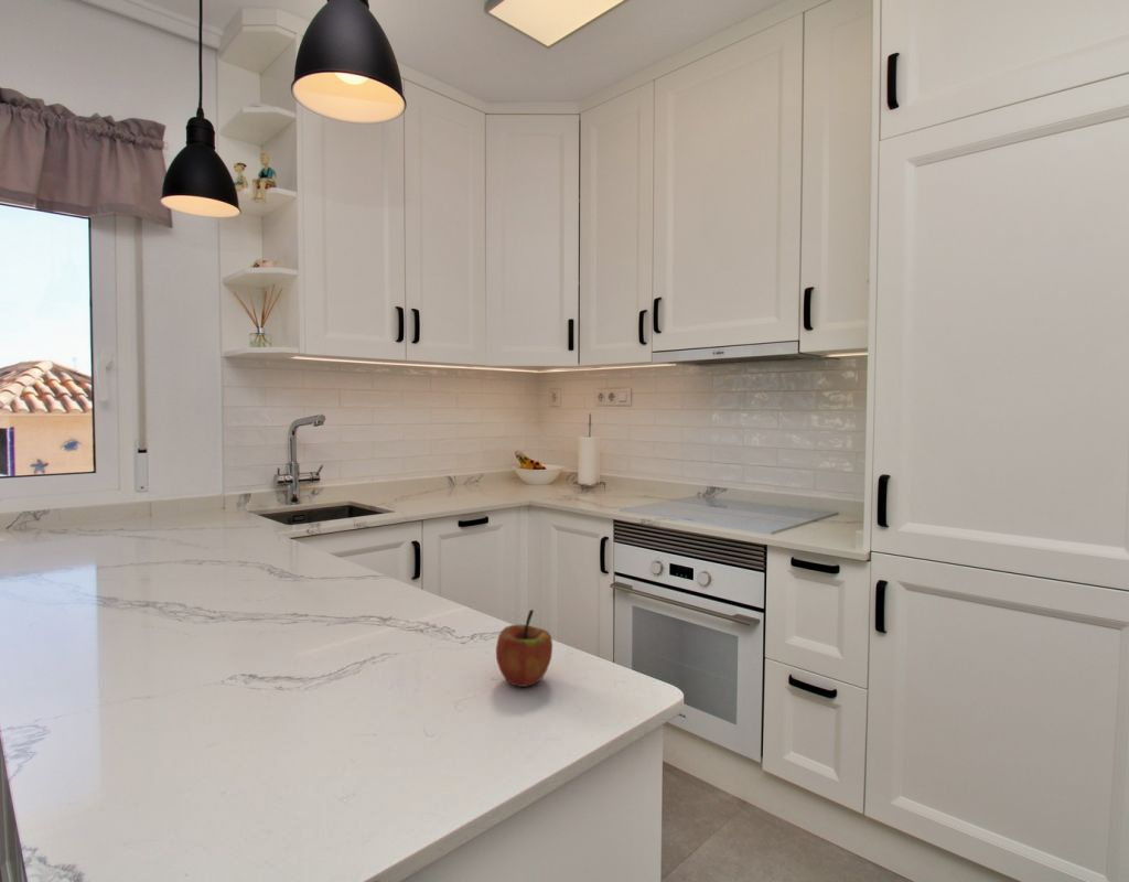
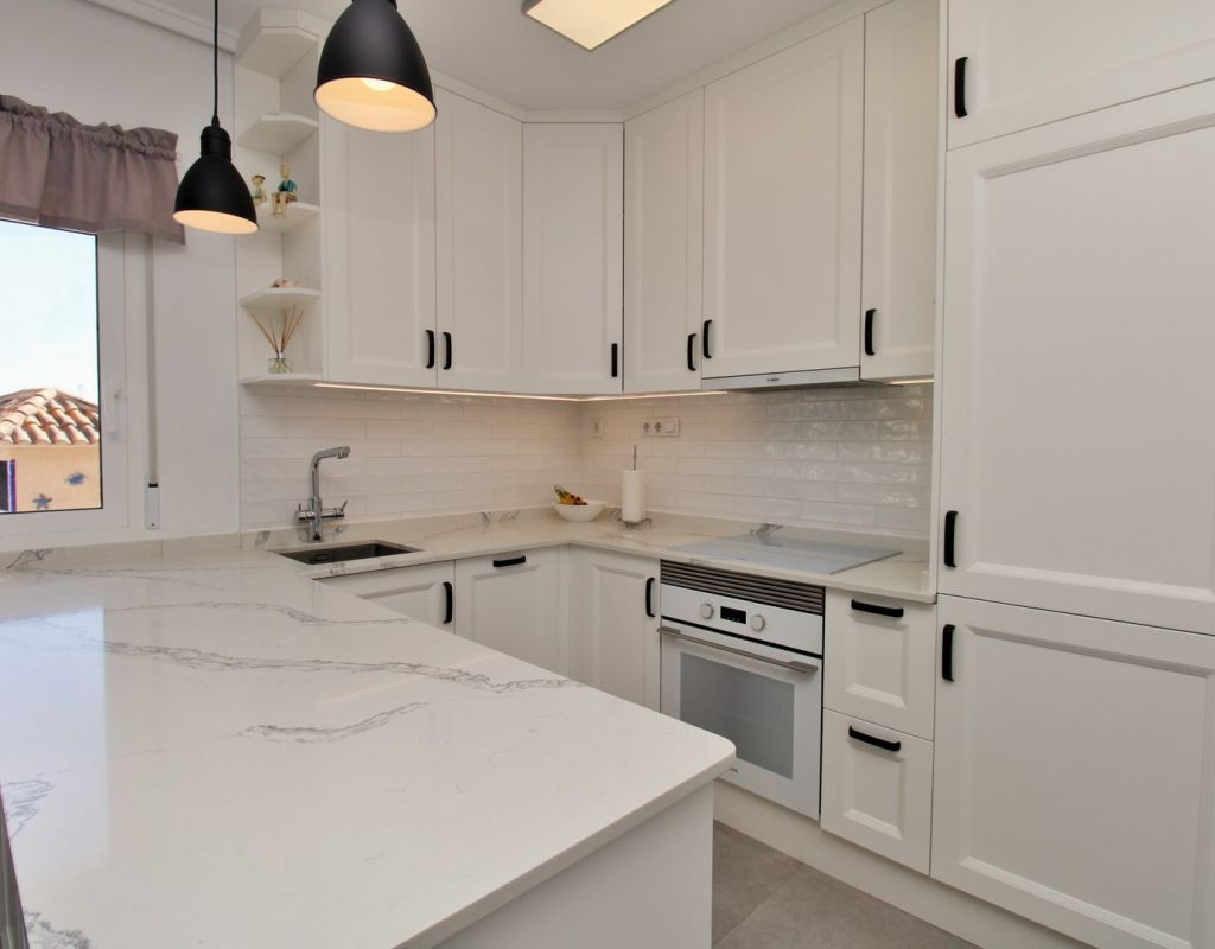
- apple [495,609,553,688]
